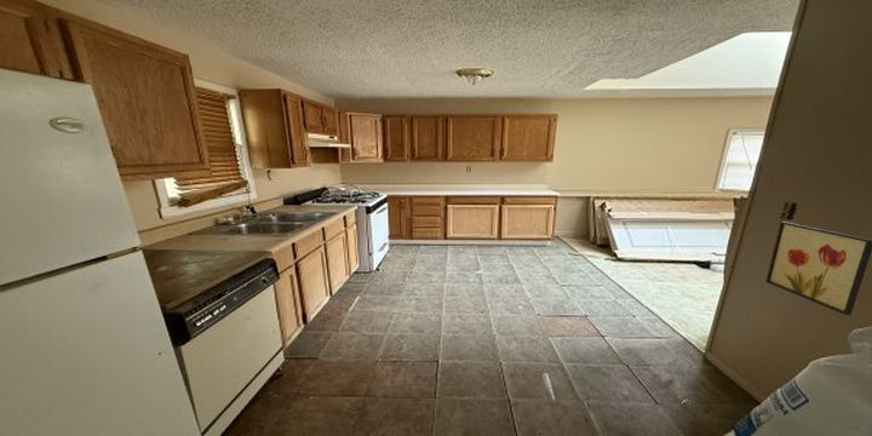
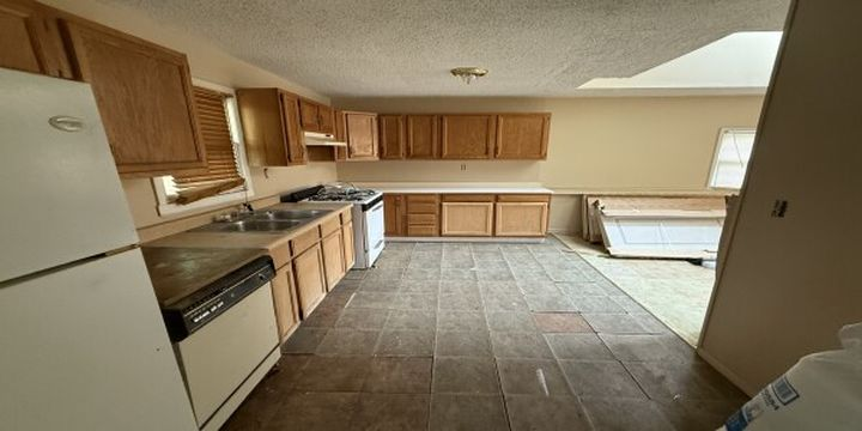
- wall art [764,220,872,316]
